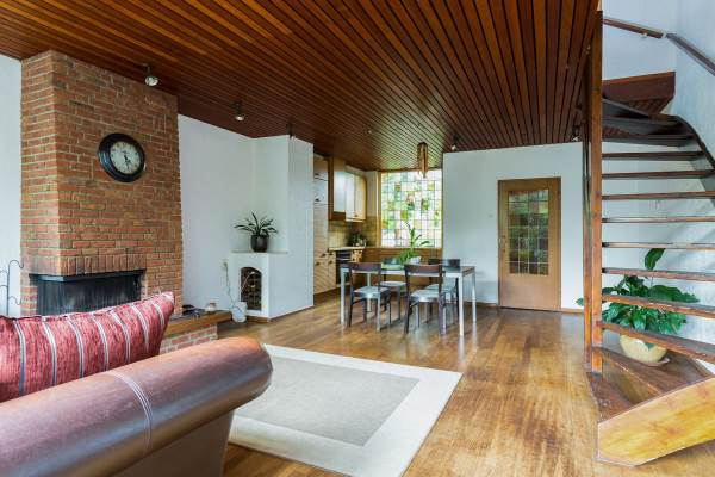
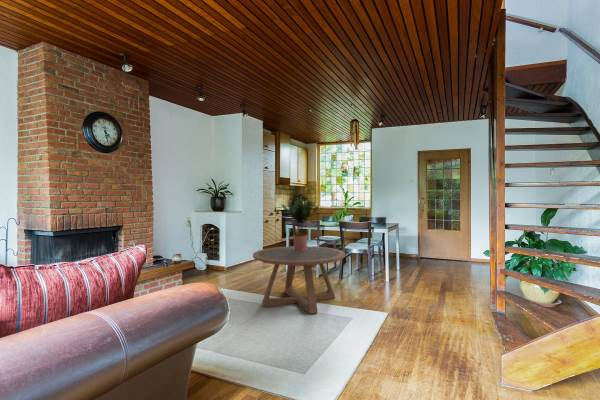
+ coffee table [252,245,346,315]
+ potted plant [280,197,320,252]
